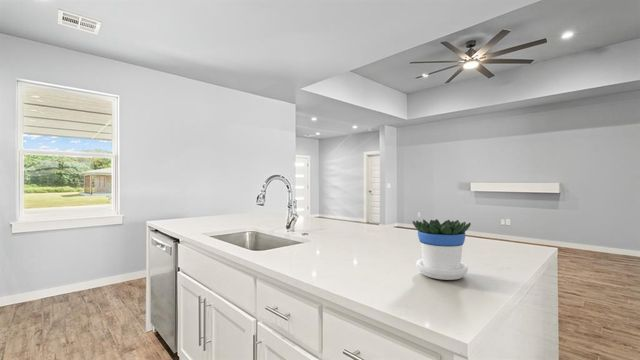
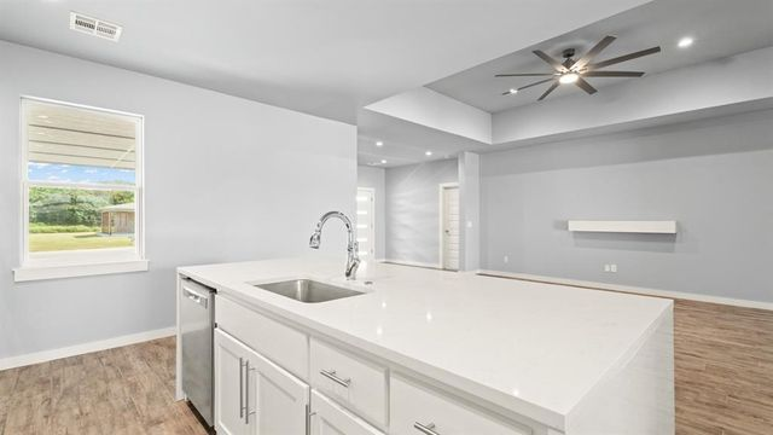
- flowerpot [412,218,472,281]
